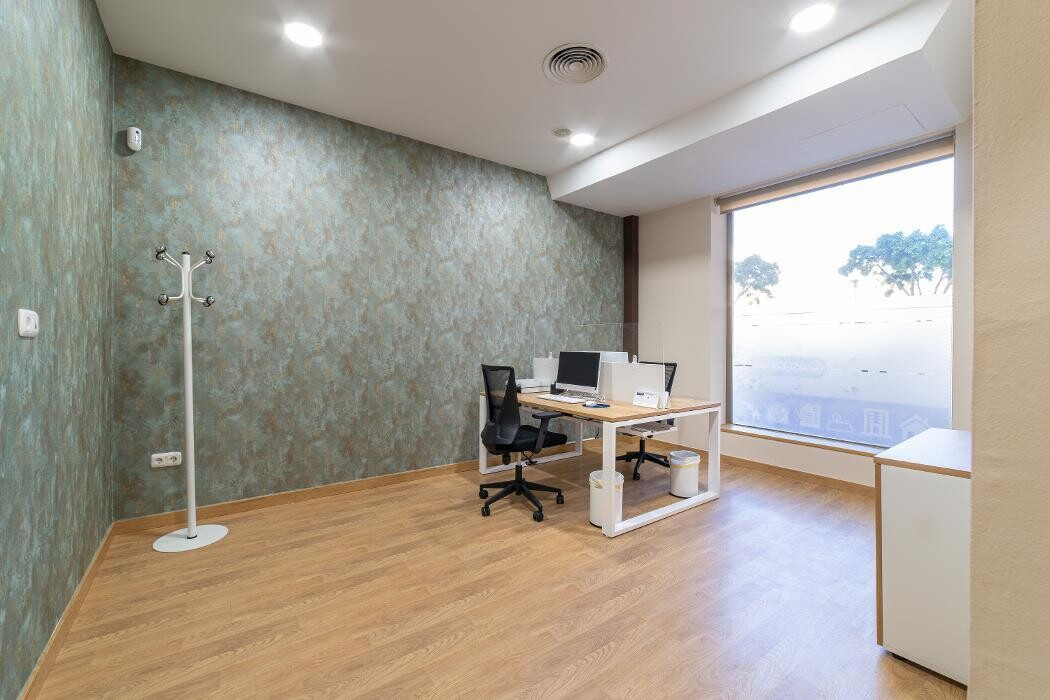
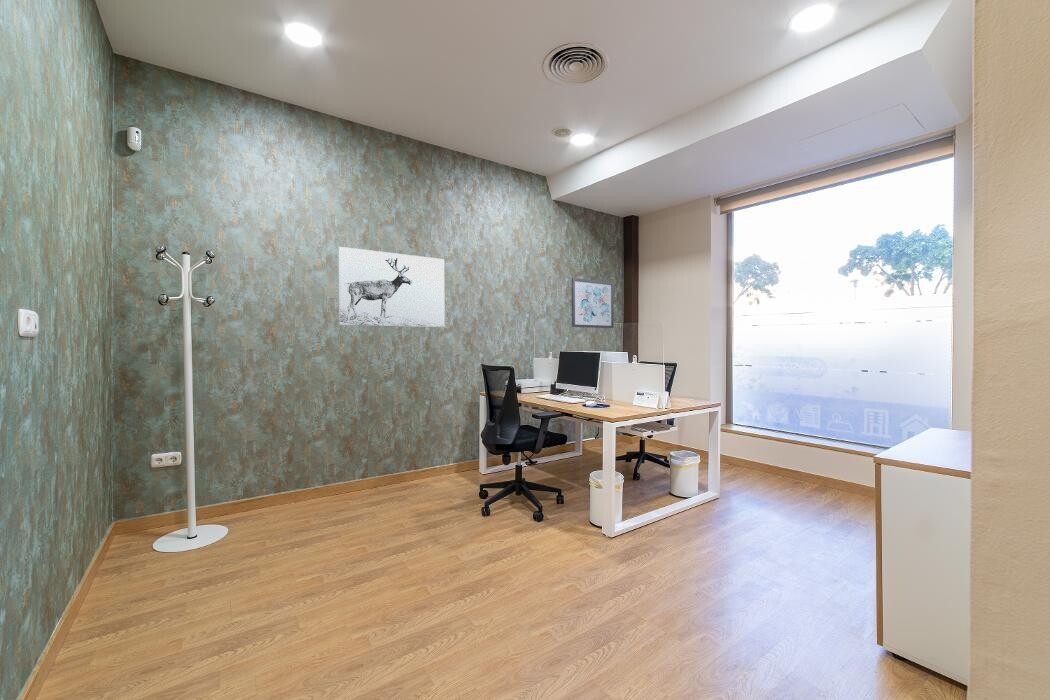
+ wall art [337,246,446,328]
+ wall art [571,277,615,329]
